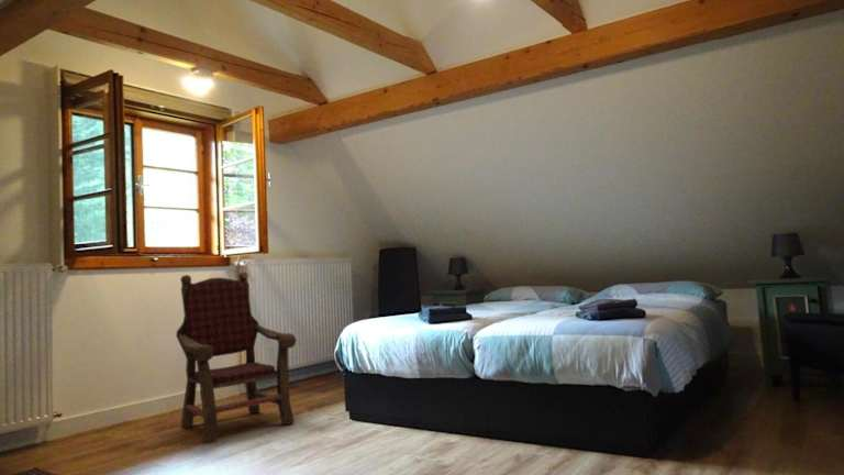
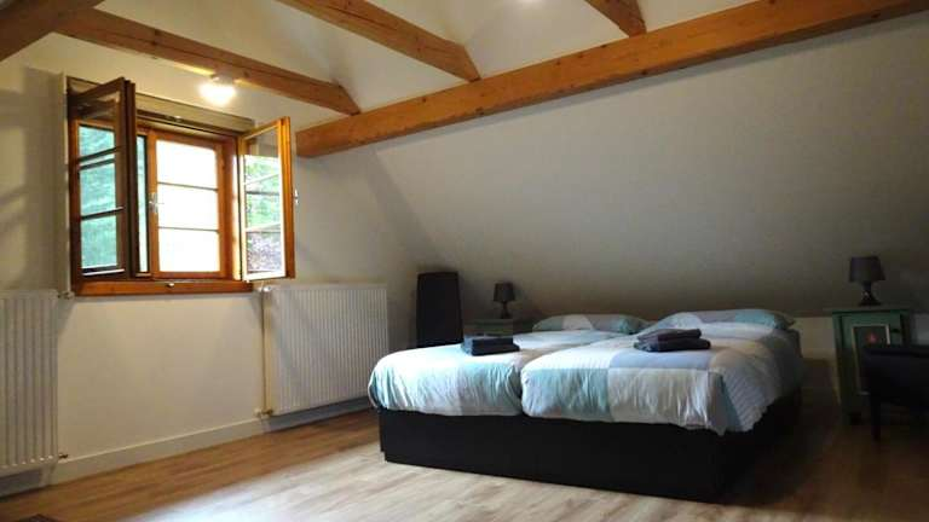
- armchair [175,270,298,445]
